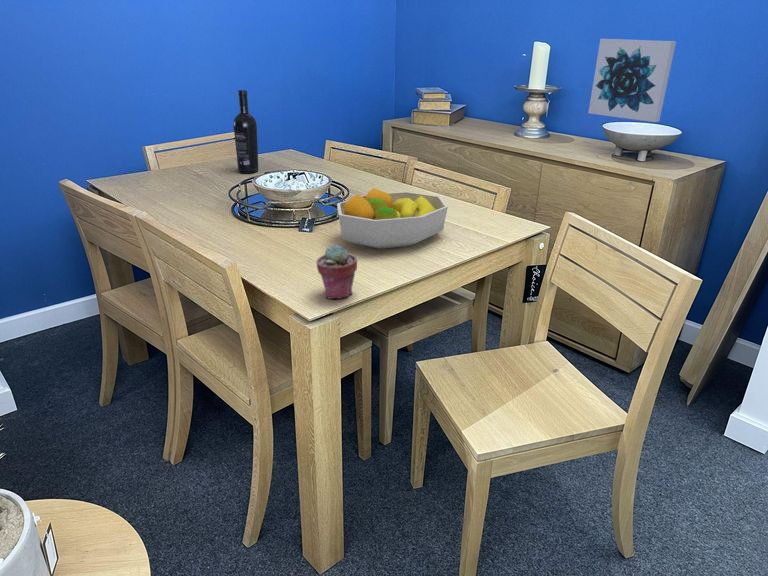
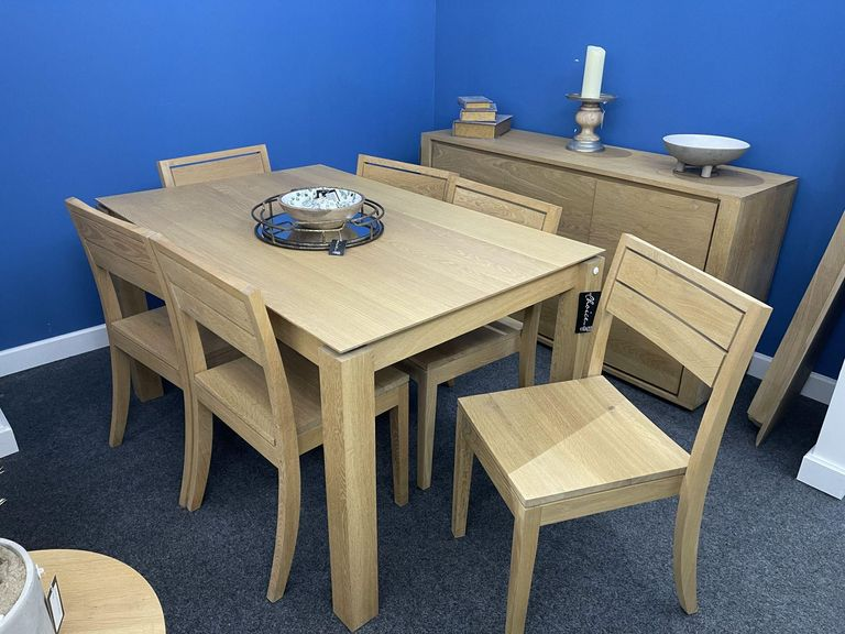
- wine bottle [232,89,259,174]
- fruit bowl [336,187,449,250]
- potted succulent [315,244,358,300]
- wall art [587,38,677,123]
